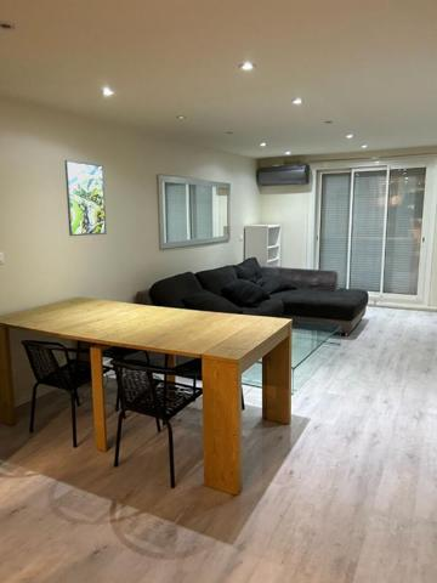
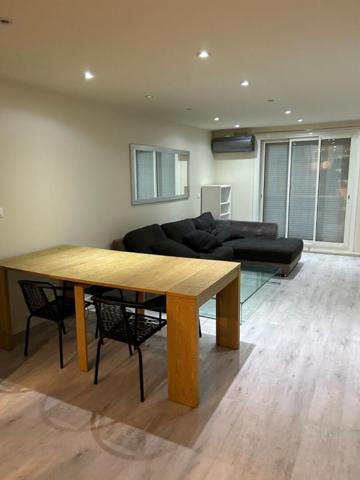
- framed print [64,159,107,237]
